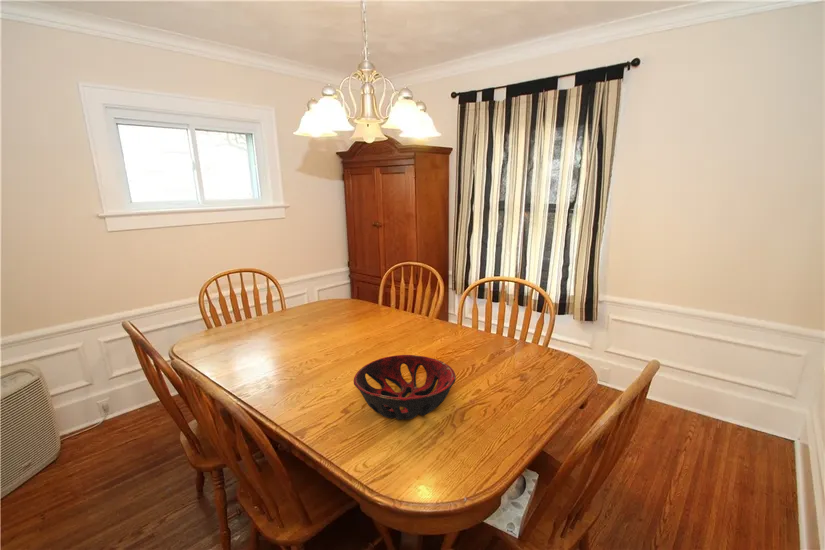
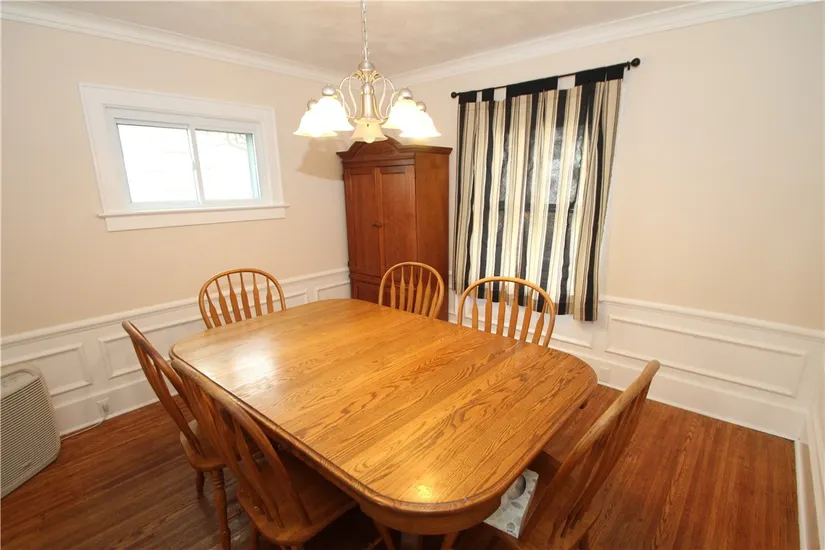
- decorative bowl [353,354,457,420]
